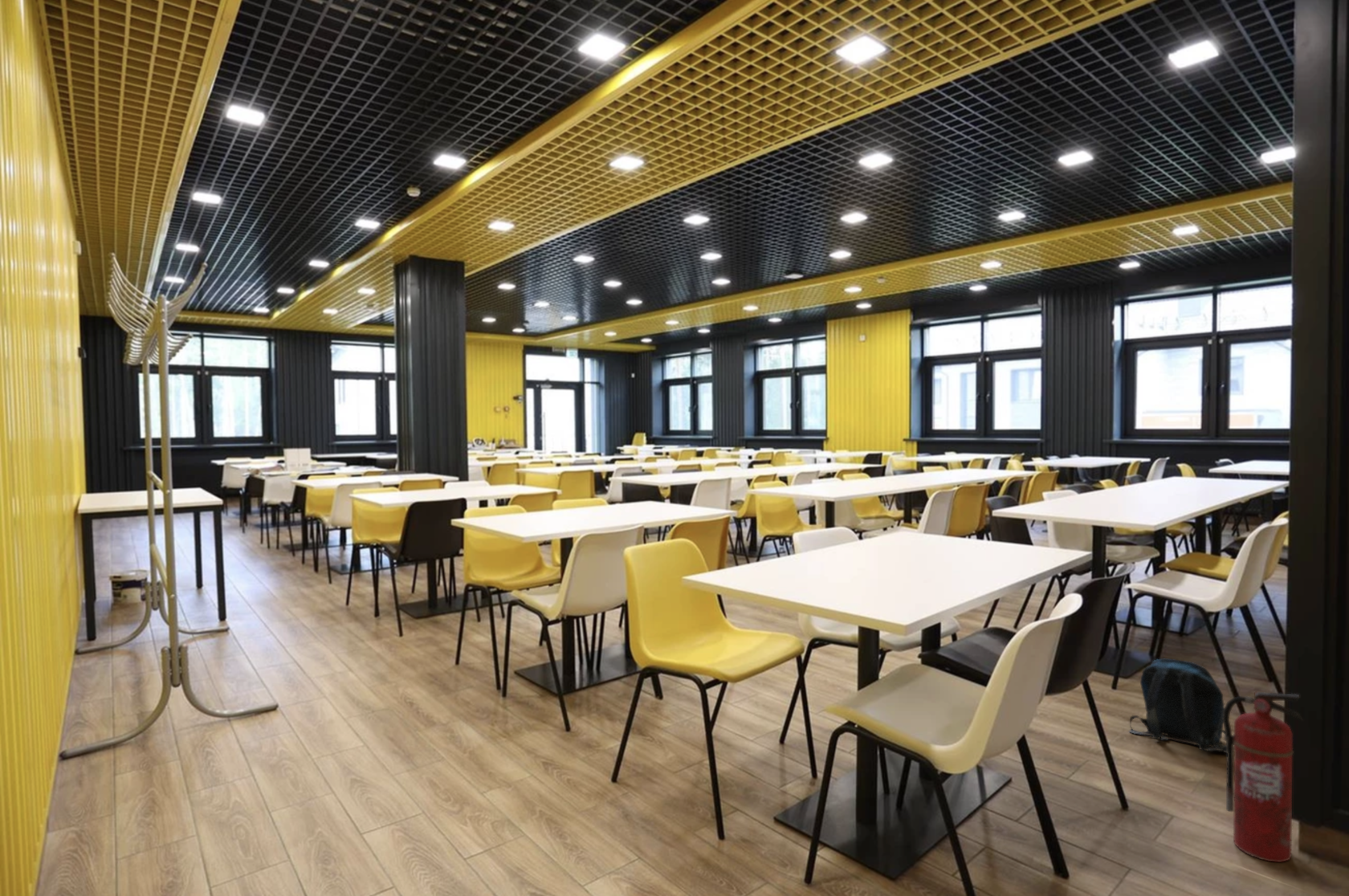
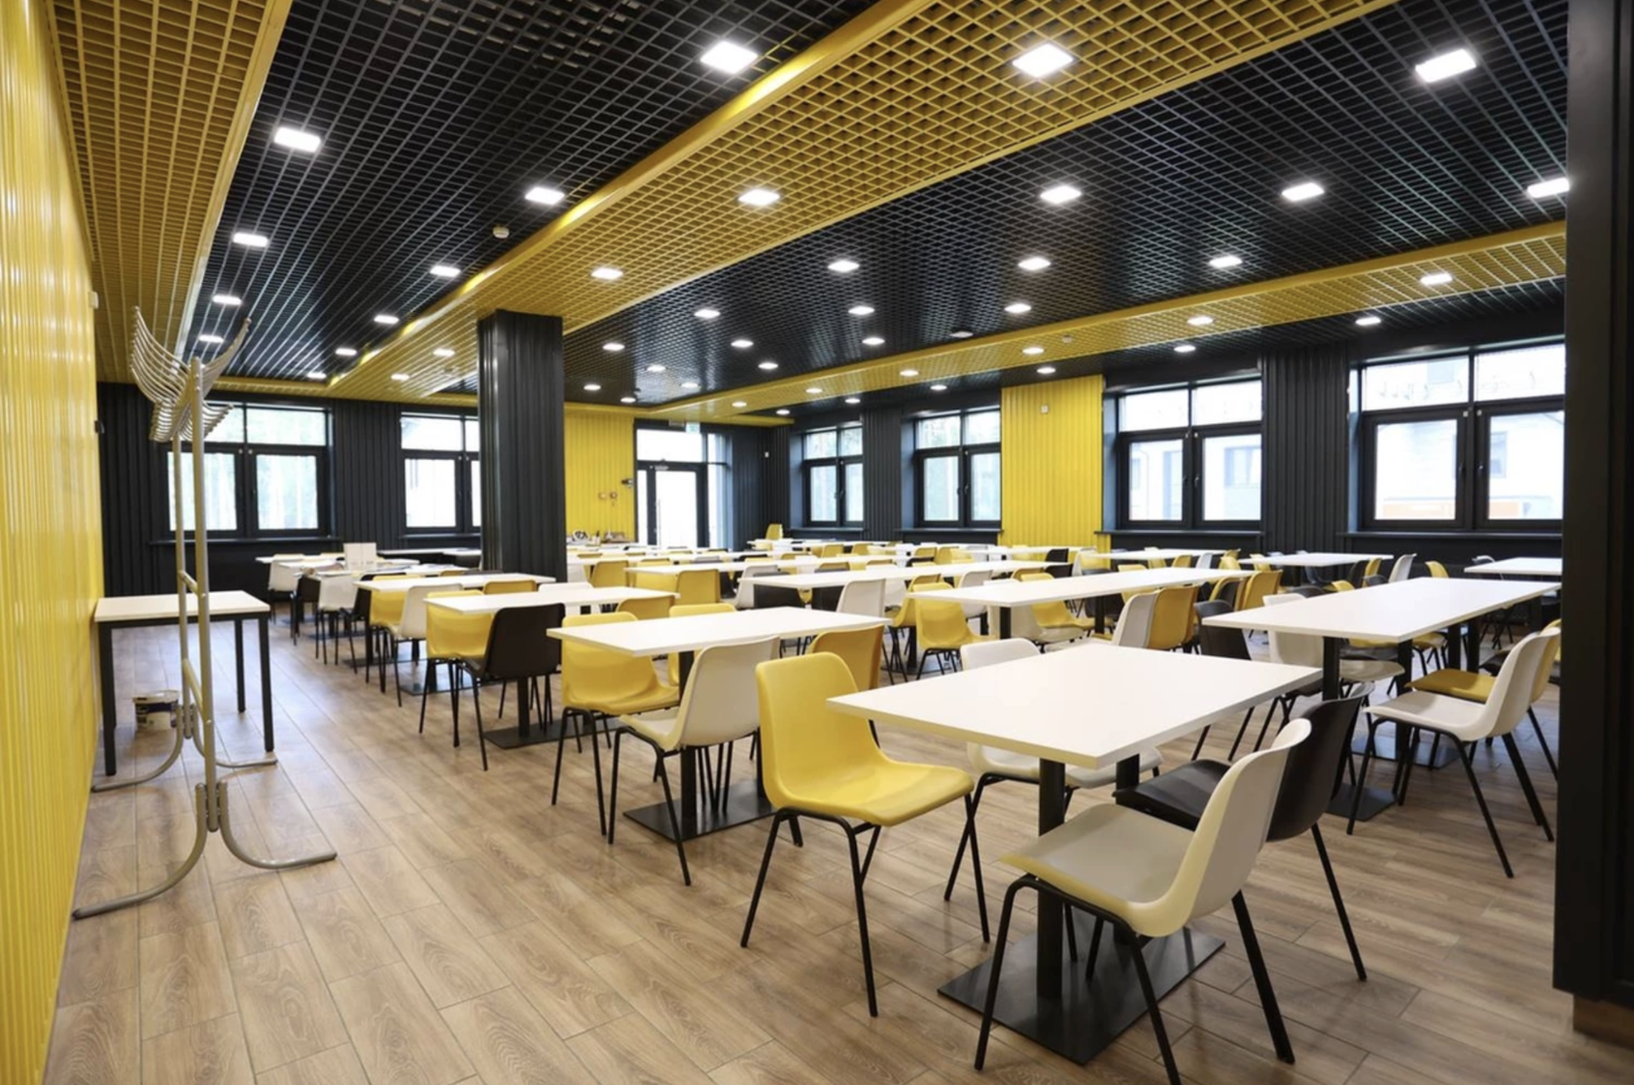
- backpack [1128,658,1227,753]
- fire extinguisher [1222,691,1304,863]
